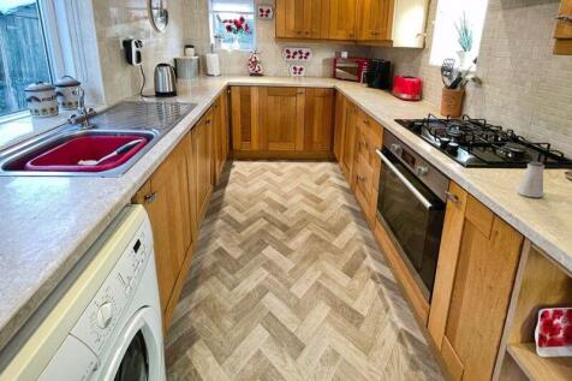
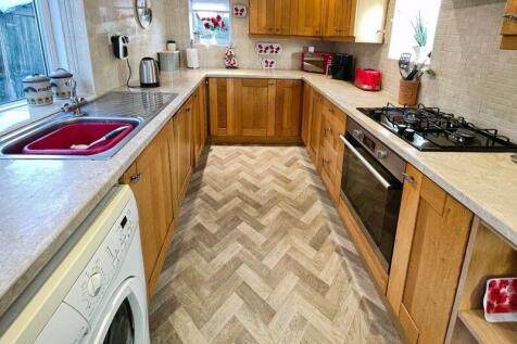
- saltshaker [516,160,546,198]
